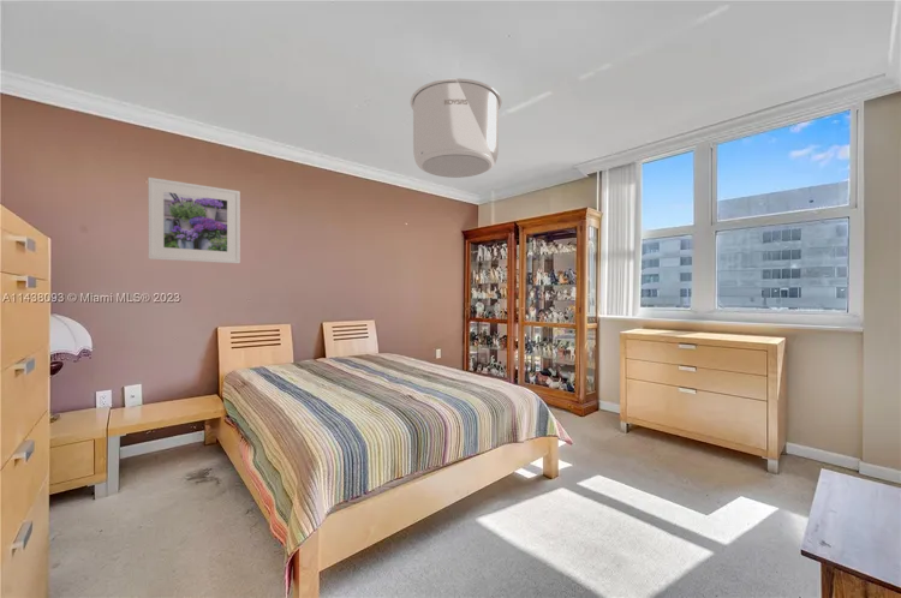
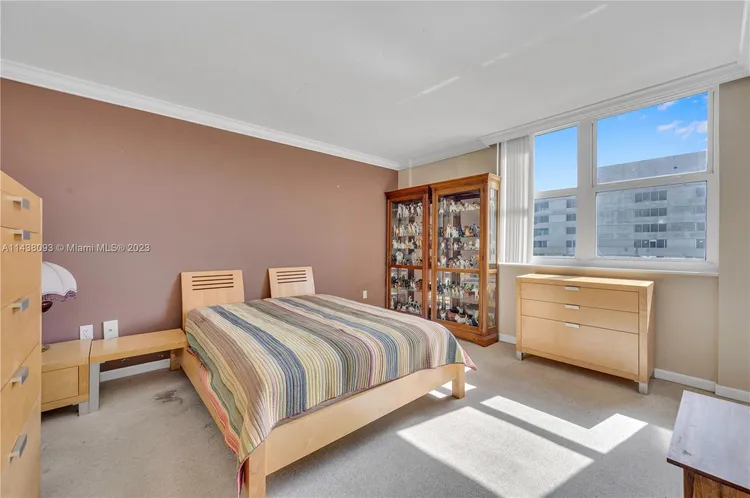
- ceiling light [410,77,502,179]
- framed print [147,177,241,264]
